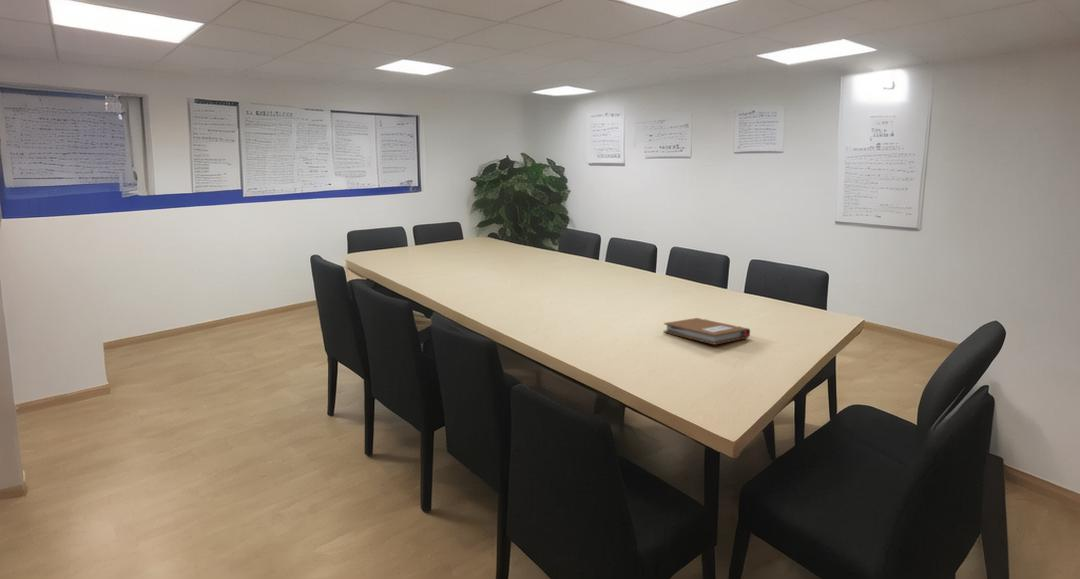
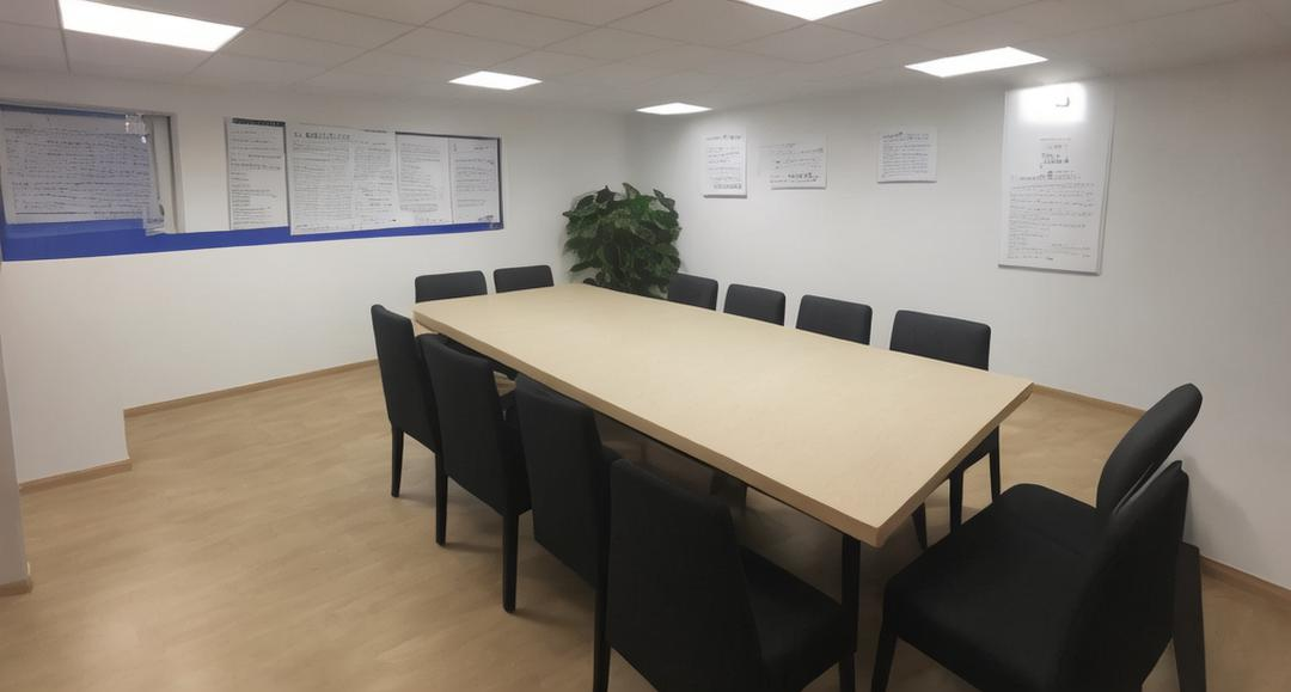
- notebook [663,317,751,346]
